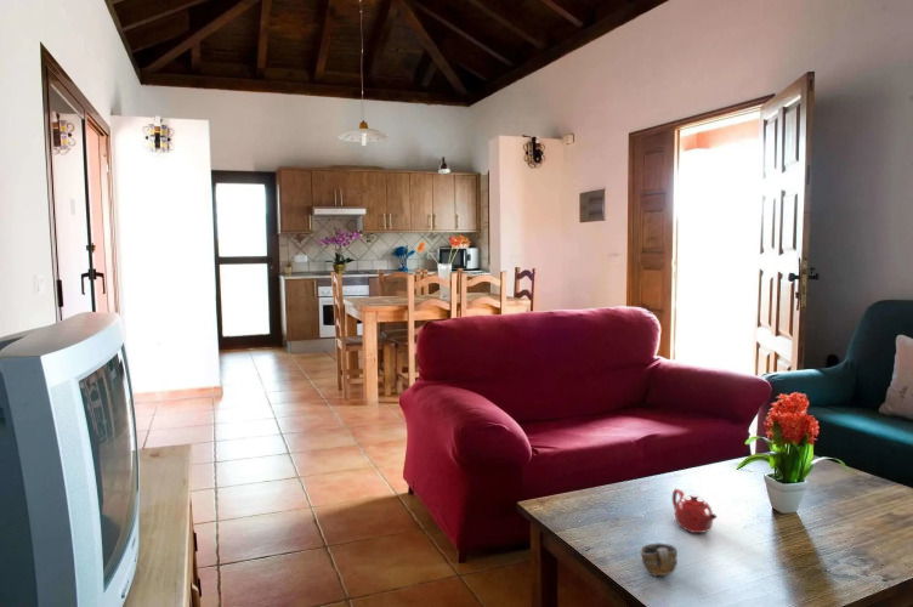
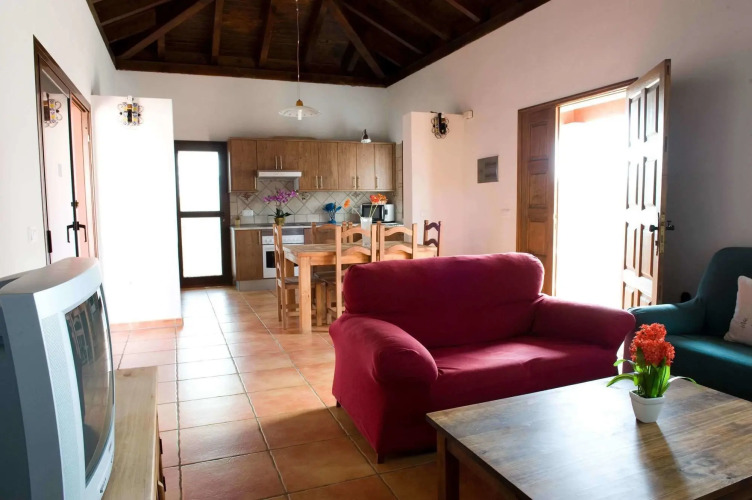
- cup [639,541,679,577]
- teapot [671,487,718,534]
